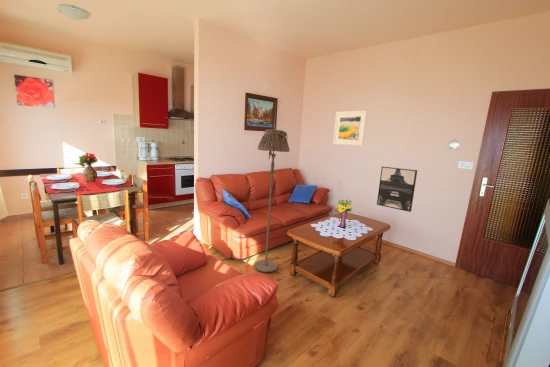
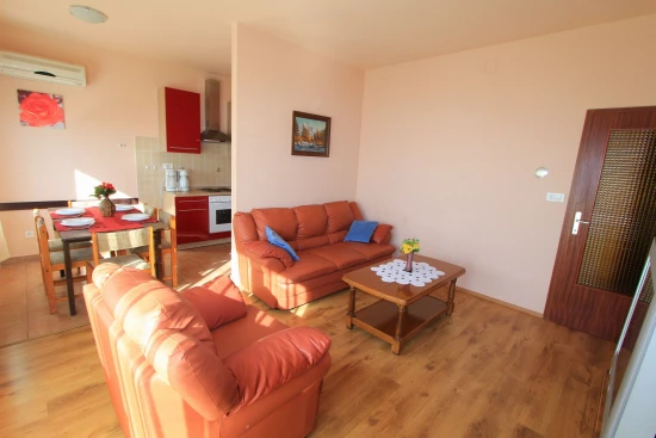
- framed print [332,110,368,147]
- floor lamp [253,129,291,273]
- wall art [376,166,418,213]
